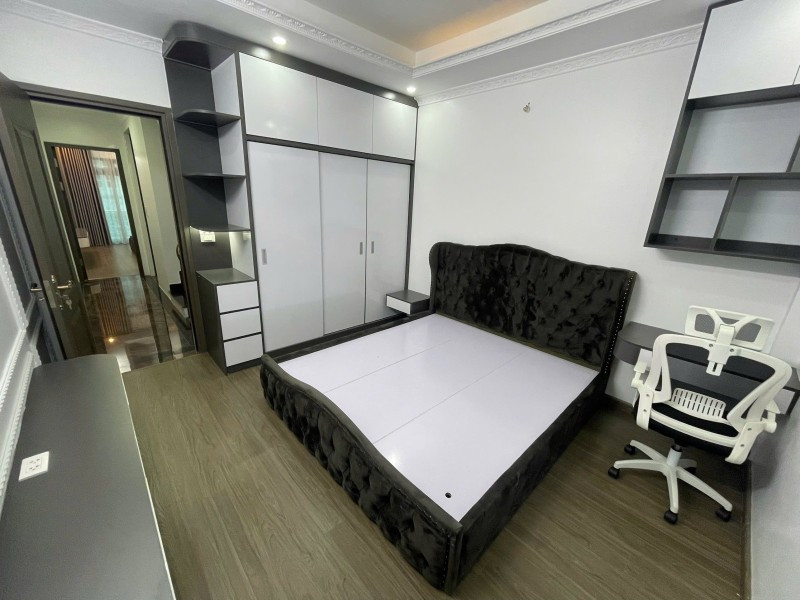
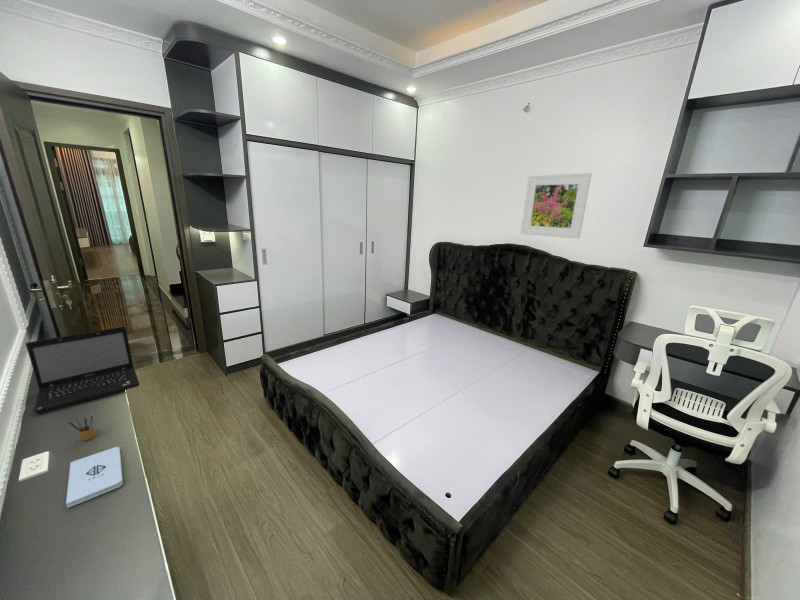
+ pencil box [66,413,96,442]
+ notepad [65,446,124,509]
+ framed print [520,172,593,240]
+ laptop [25,326,141,414]
